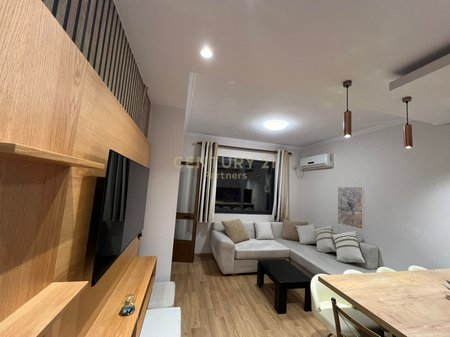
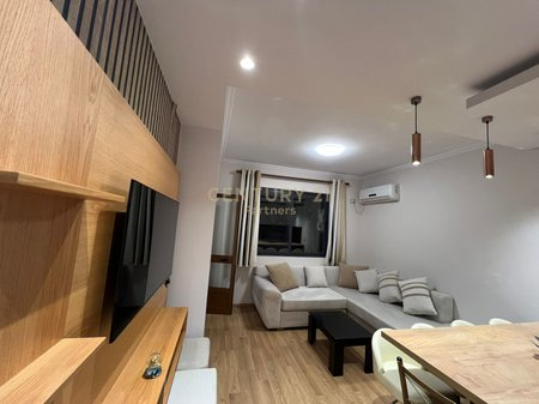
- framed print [336,186,365,230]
